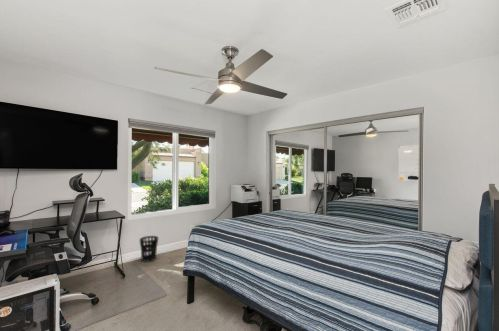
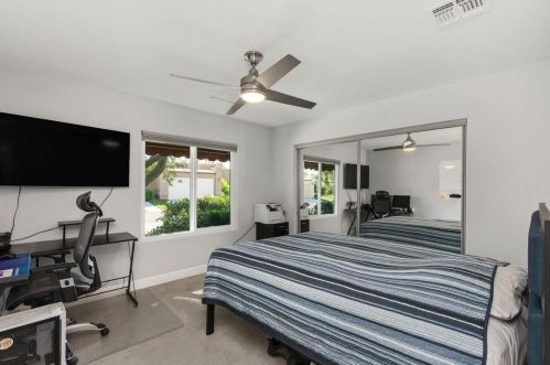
- wastebasket [139,235,159,263]
